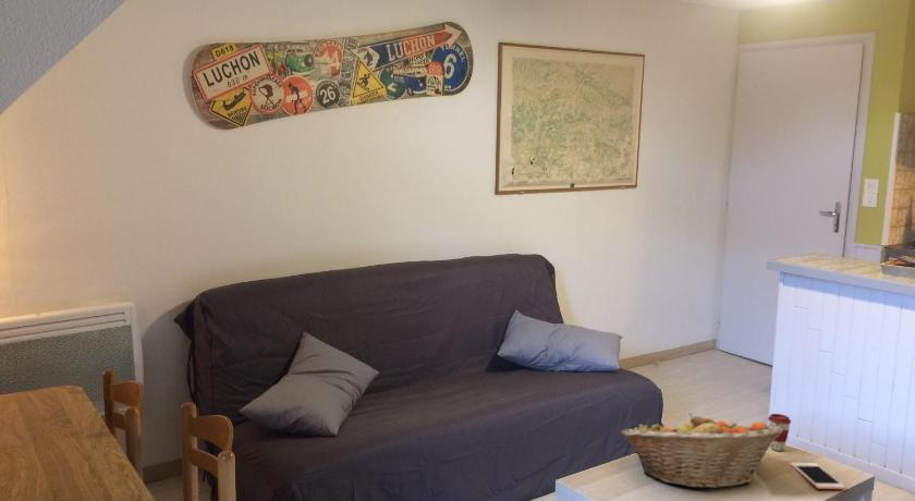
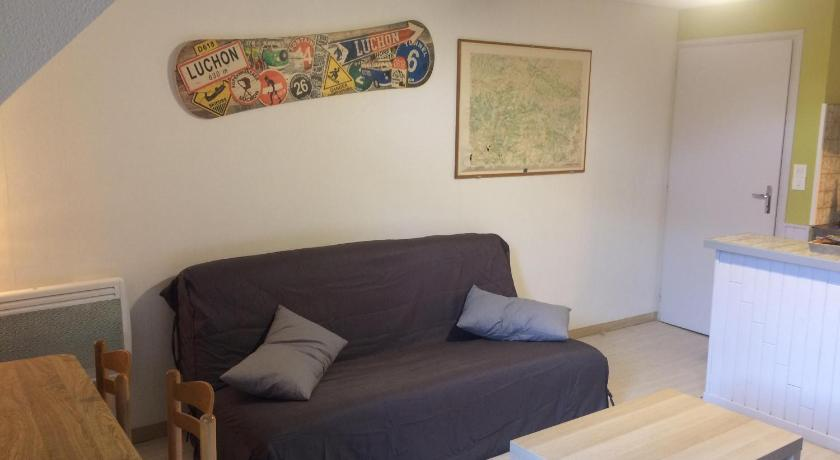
- cell phone [790,462,845,490]
- coffee cup [767,413,792,452]
- fruit basket [620,412,782,490]
